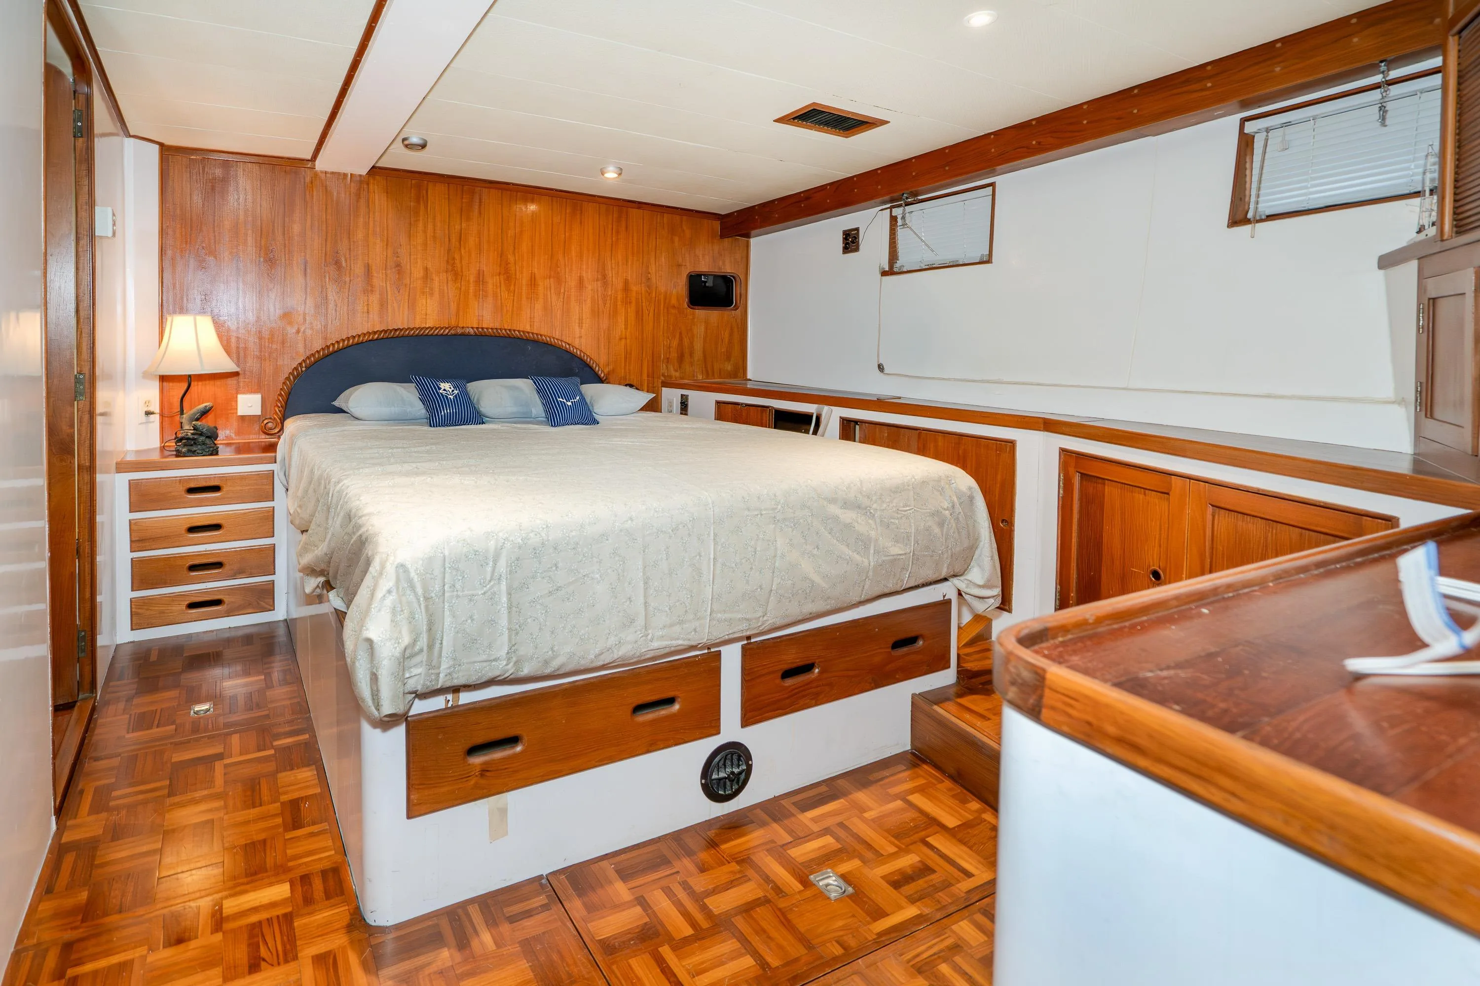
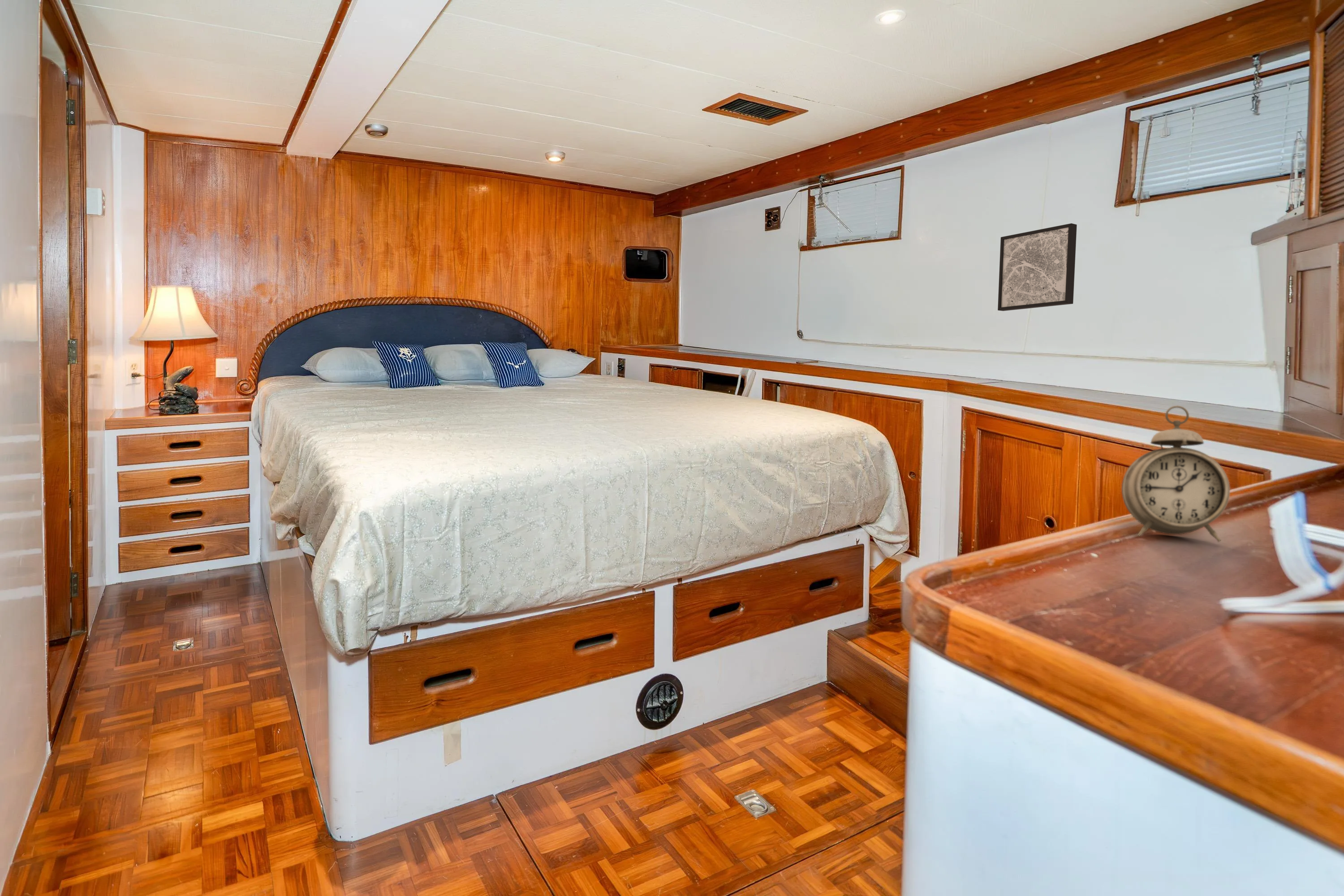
+ wall art [997,223,1077,311]
+ alarm clock [1121,405,1231,543]
